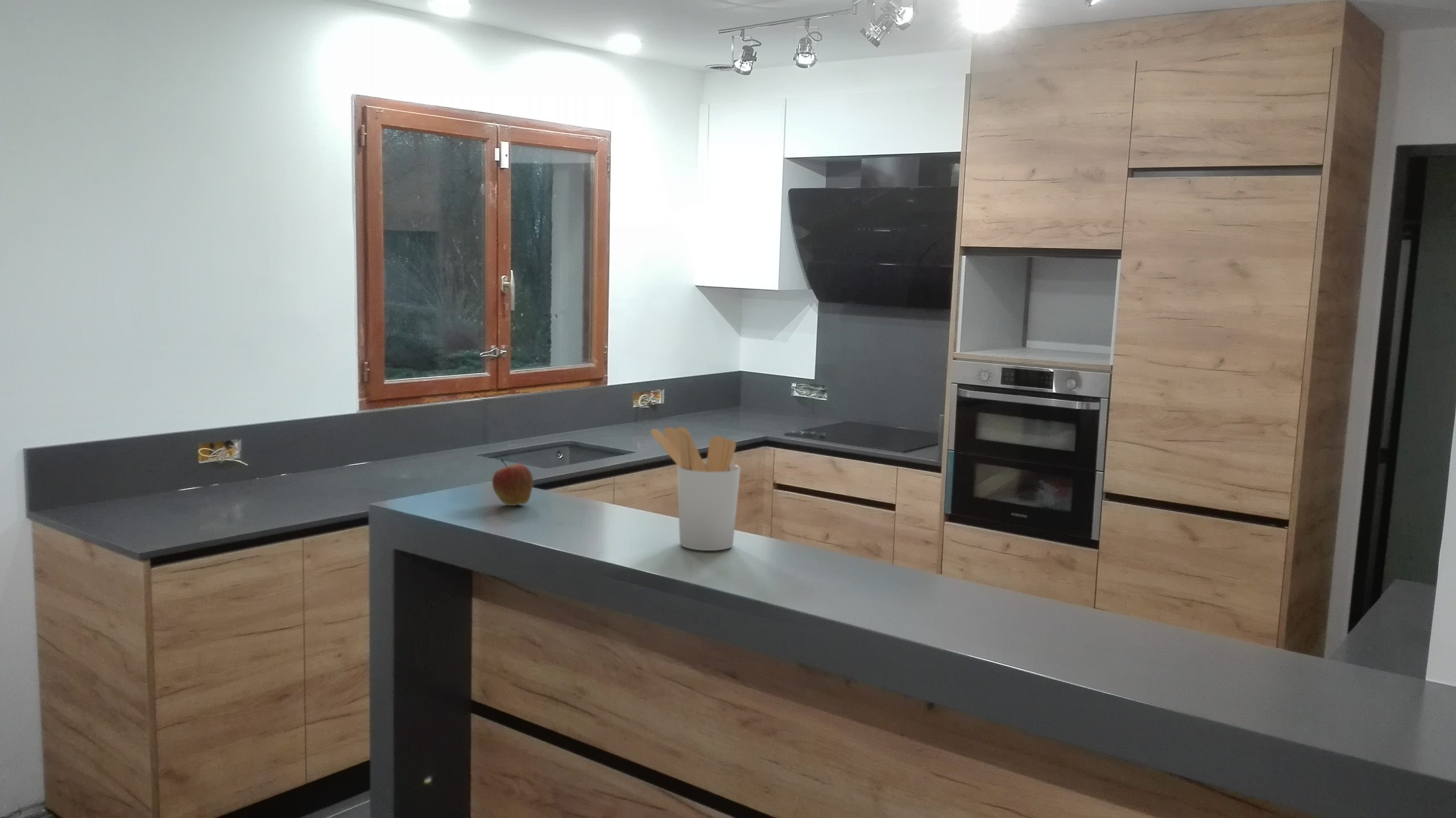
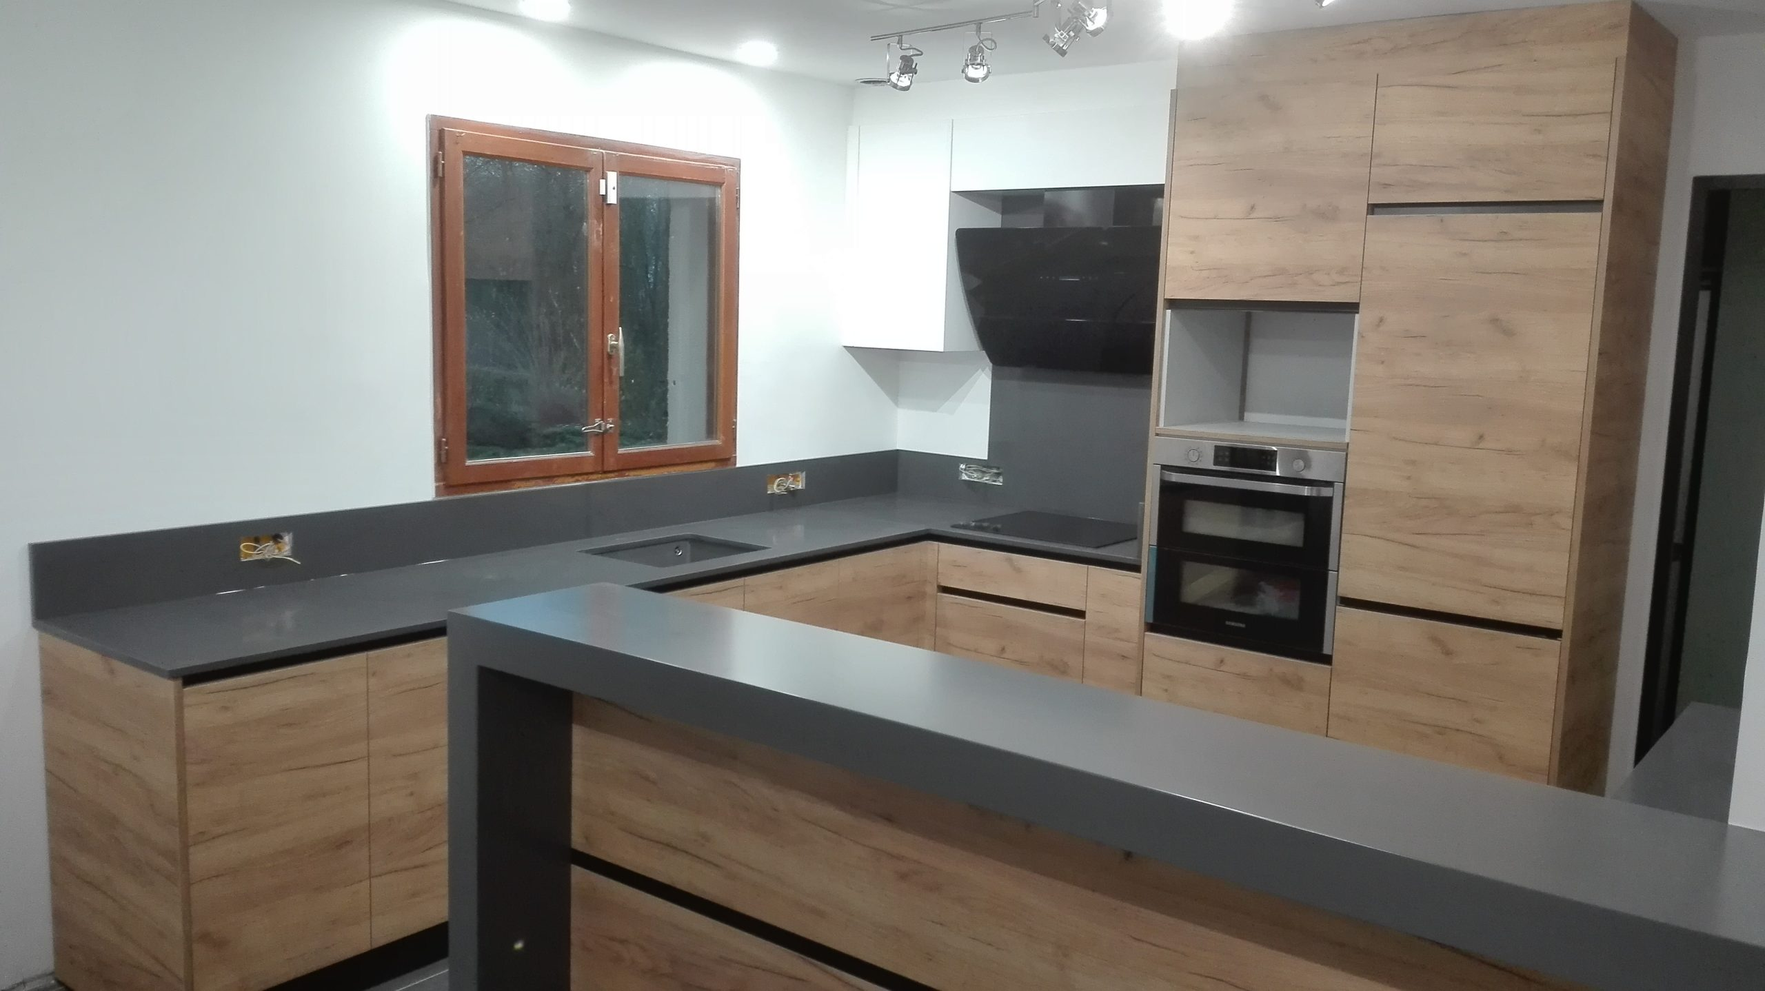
- fruit [491,458,534,506]
- utensil holder [650,426,741,551]
